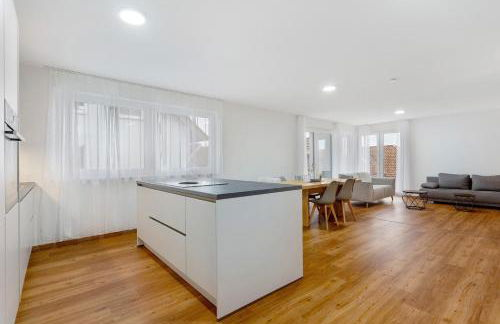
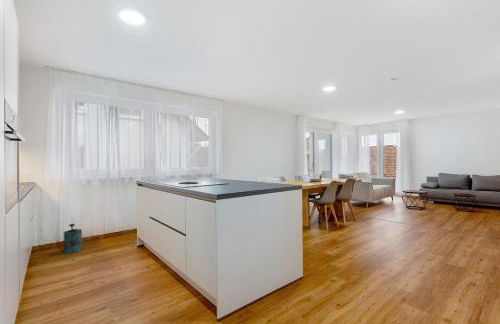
+ watering can [63,223,83,255]
